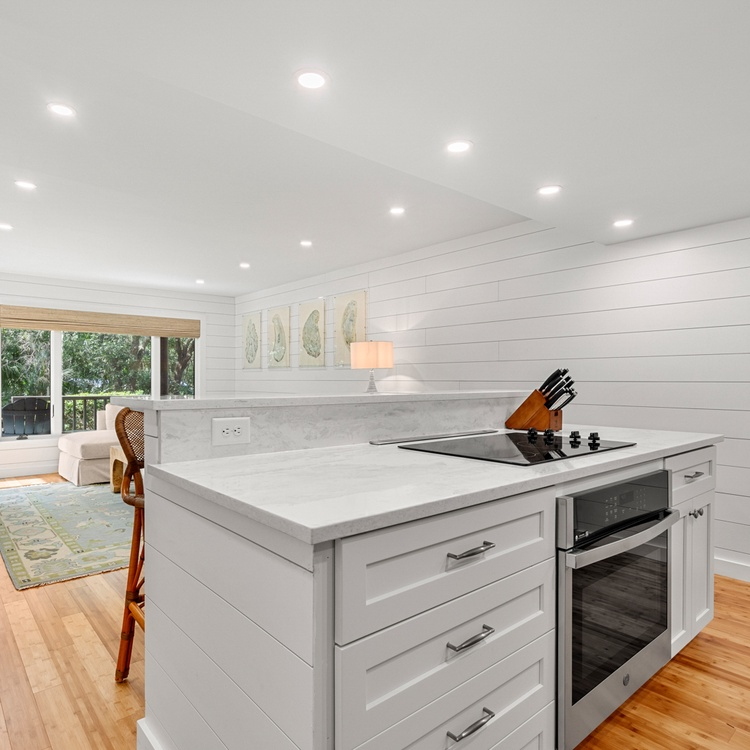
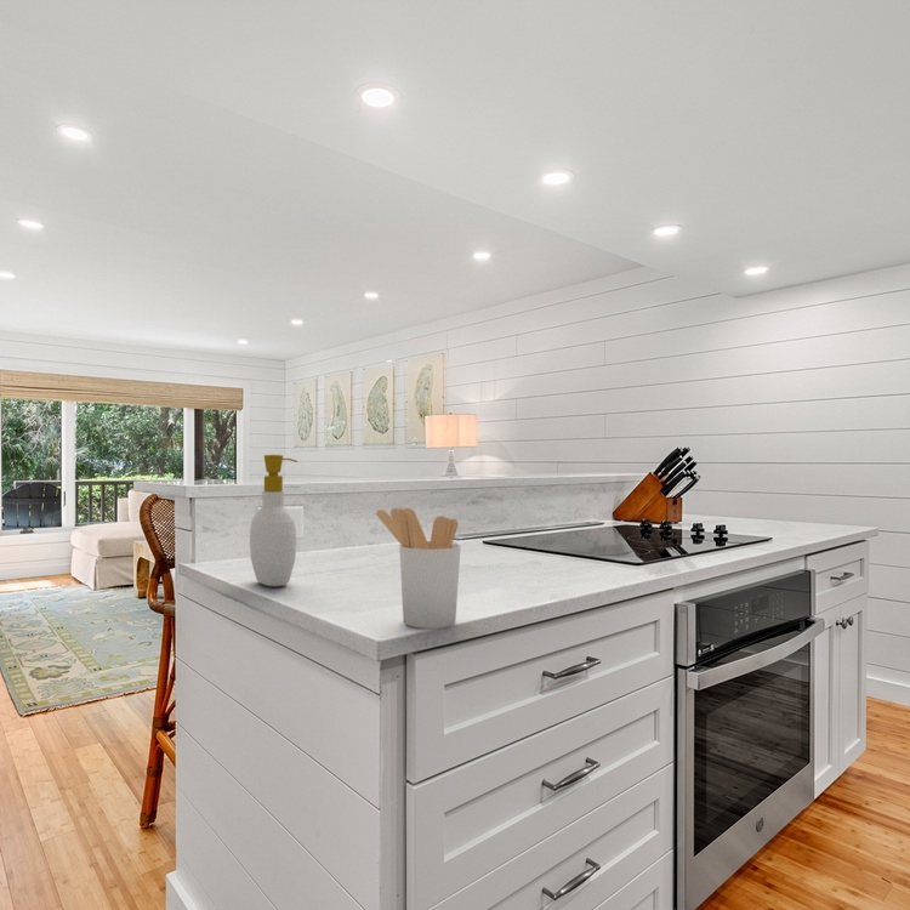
+ soap bottle [249,454,298,587]
+ utensil holder [375,507,462,630]
